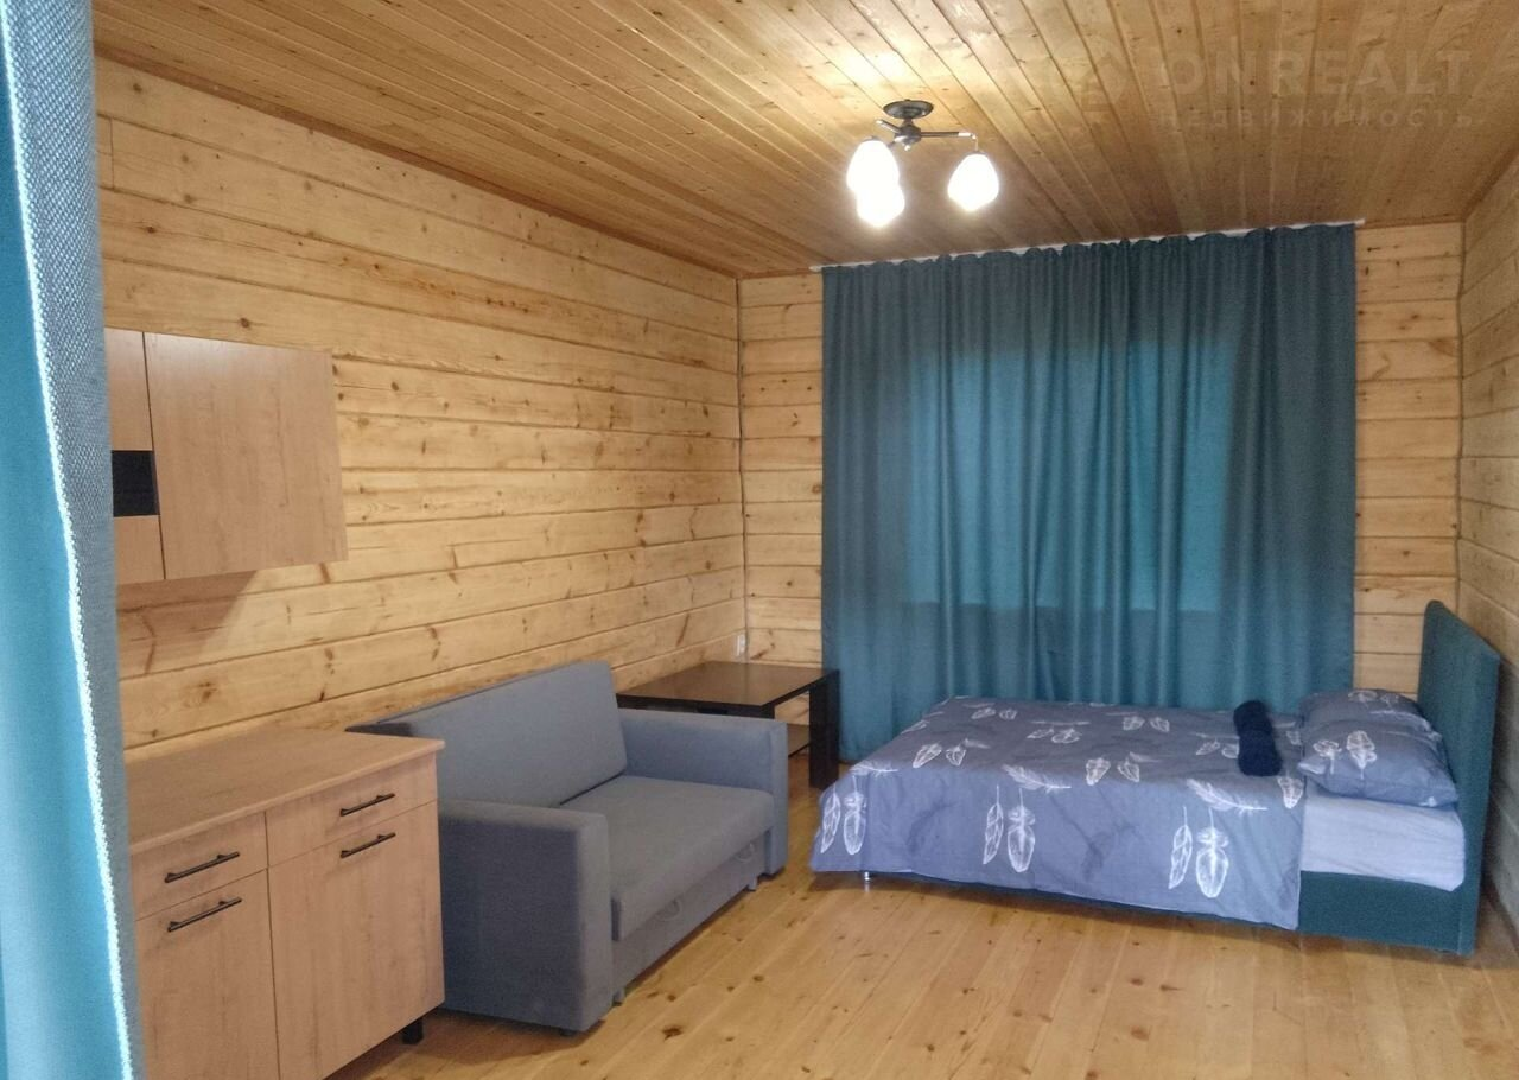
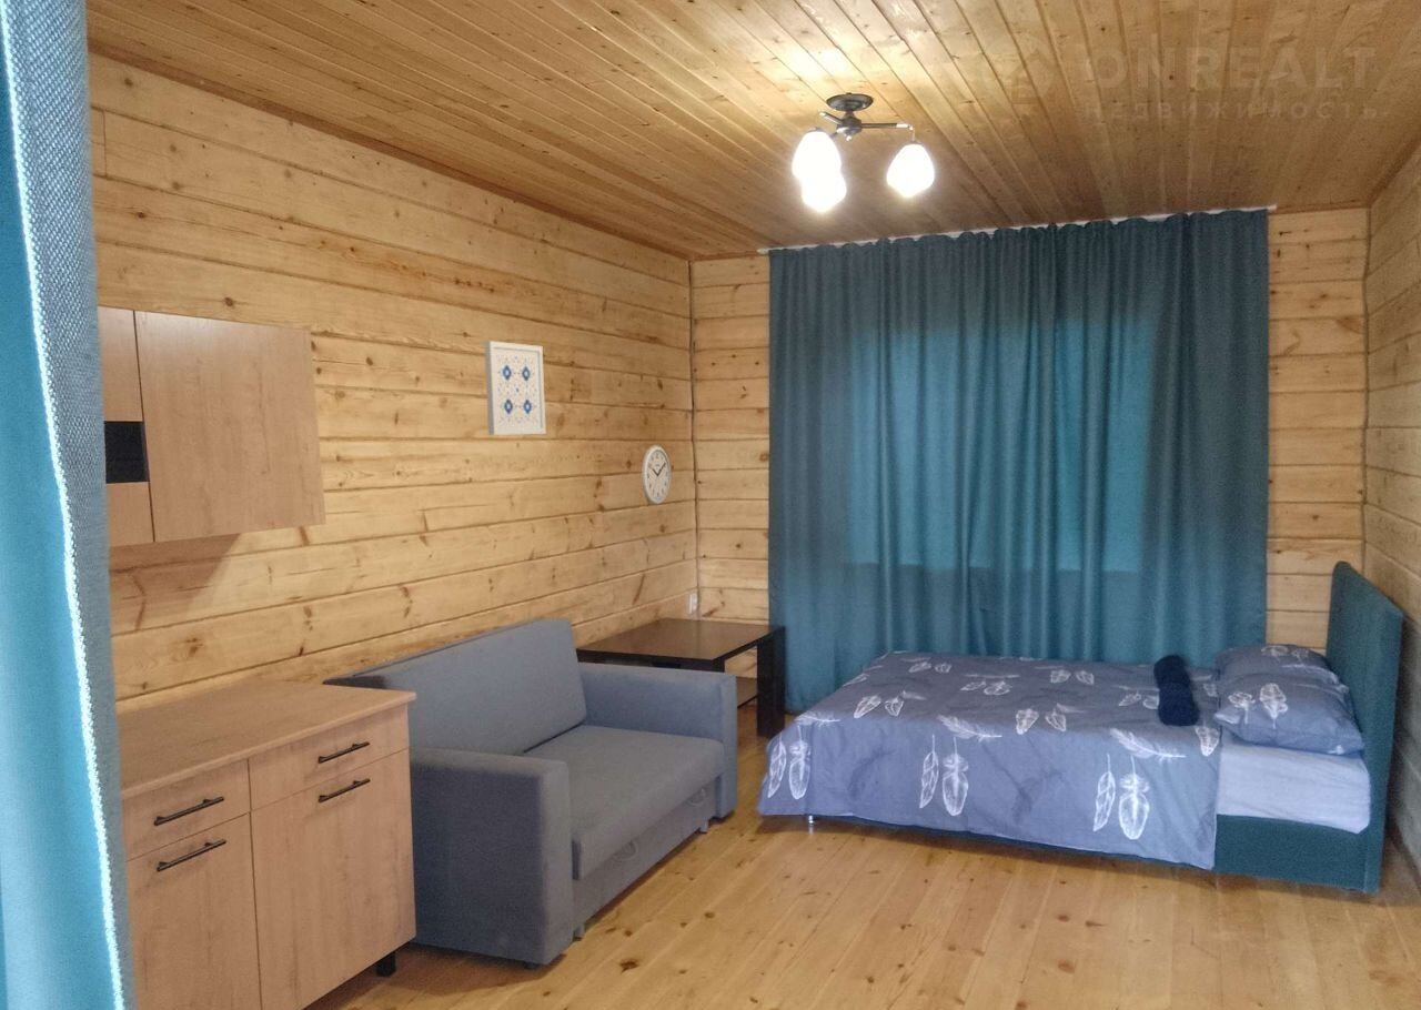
+ wall art [483,340,547,436]
+ wall clock [641,444,672,506]
